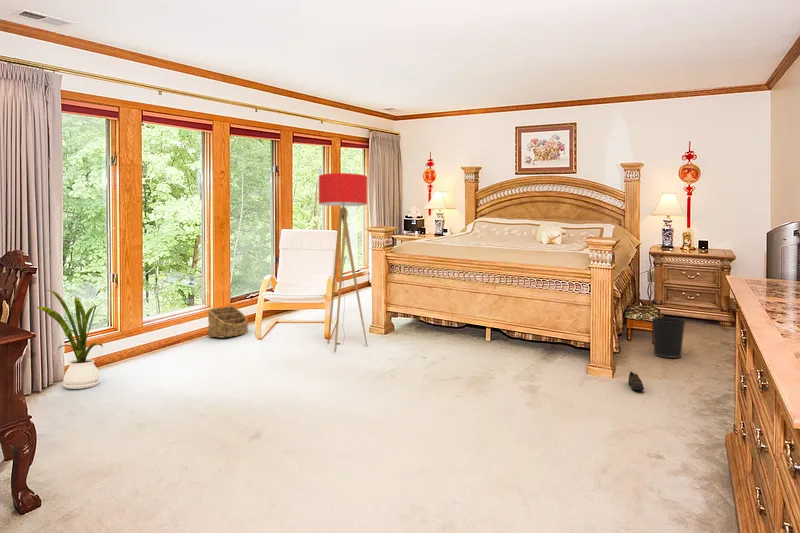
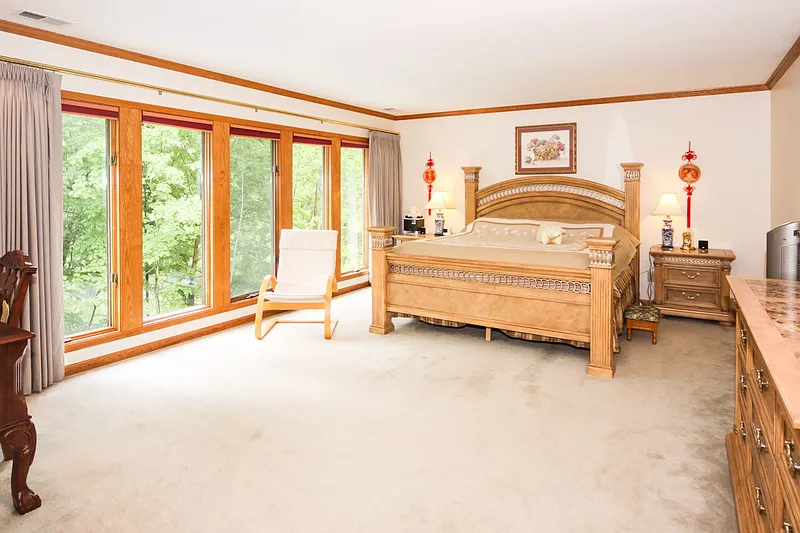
- house plant [35,289,104,390]
- wastebasket [650,317,686,359]
- basket [207,305,249,339]
- floor lamp [318,172,368,353]
- shoe [627,371,645,391]
